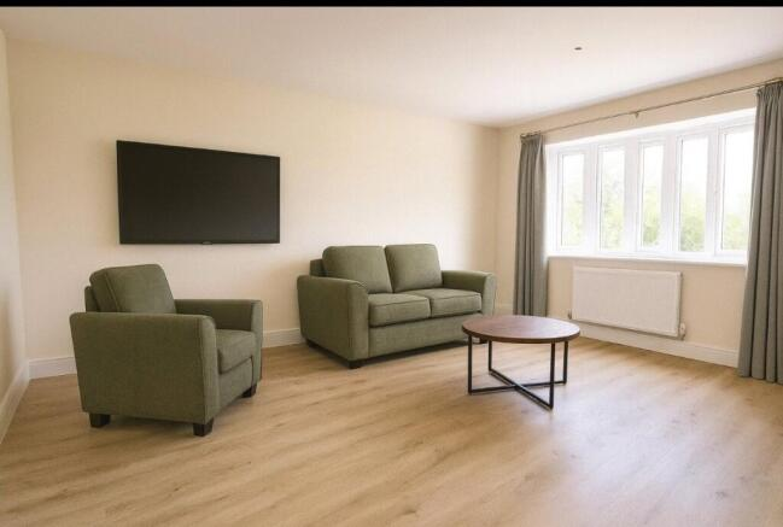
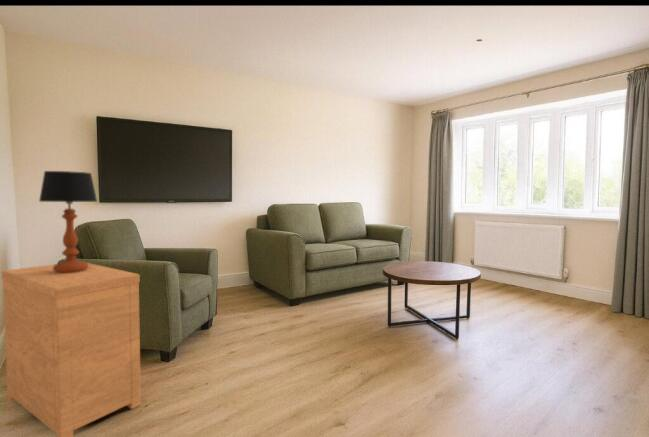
+ table lamp [38,170,99,273]
+ nightstand [0,262,142,437]
